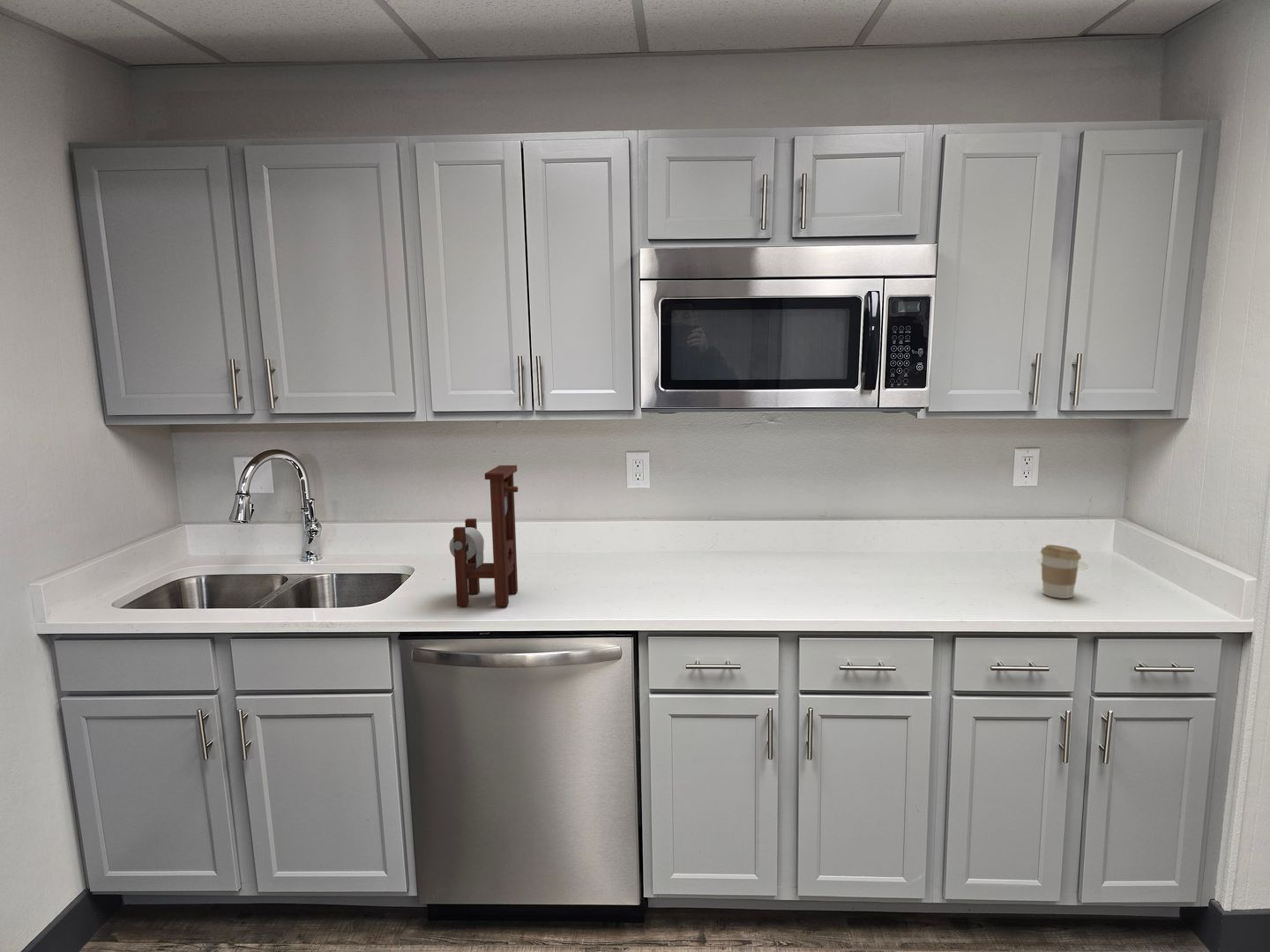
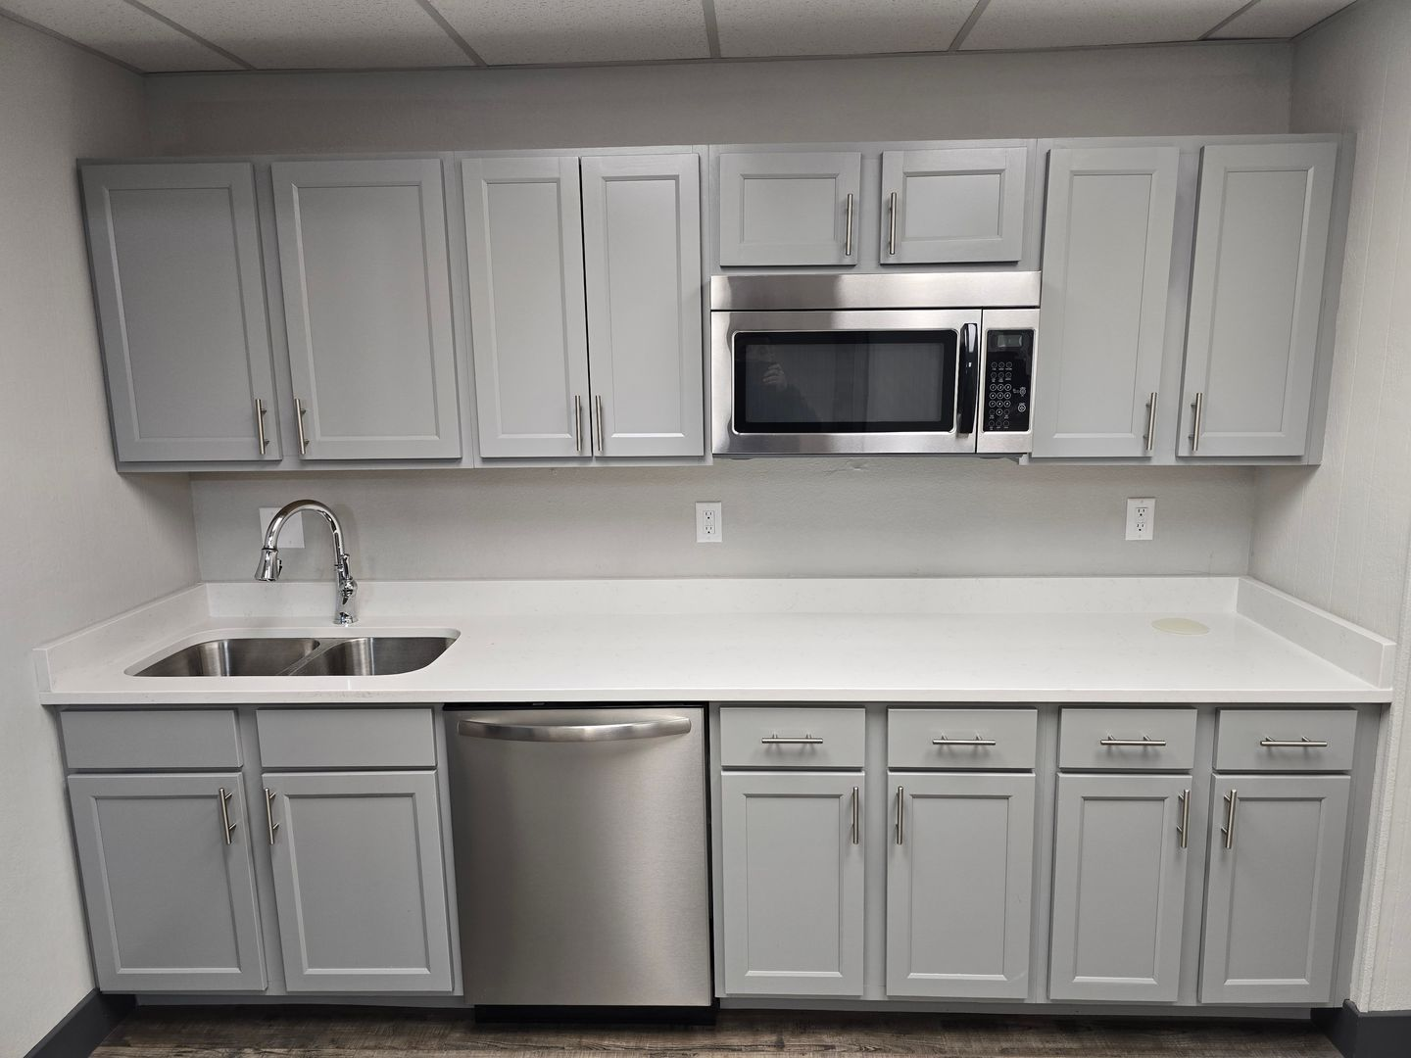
- coffee cup [1040,544,1082,599]
- paper towel holder [449,465,519,607]
